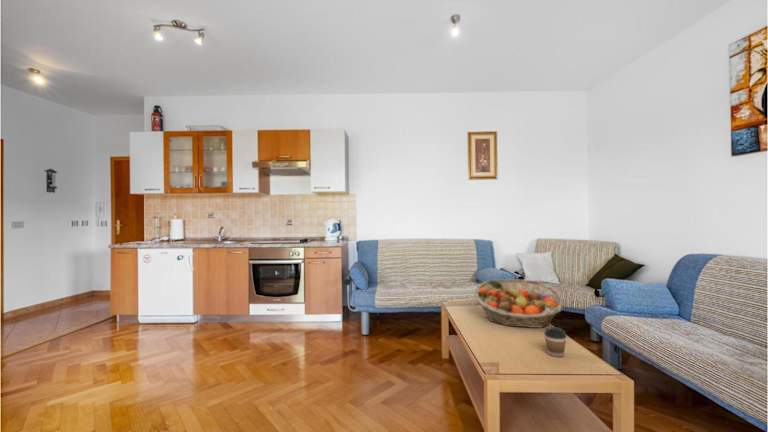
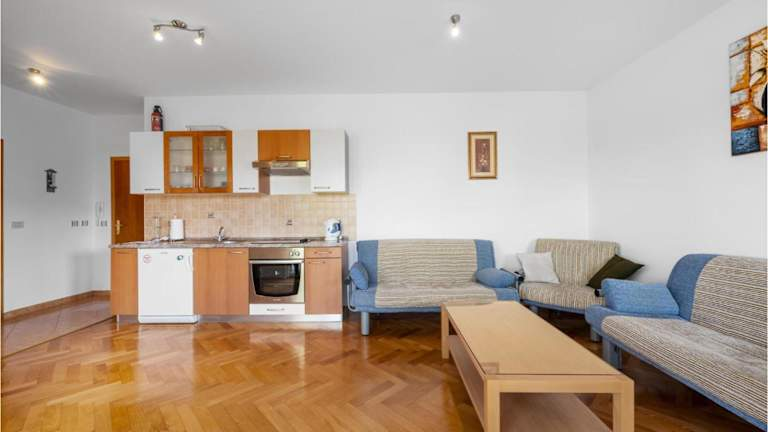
- coffee cup [543,326,568,358]
- fruit basket [474,278,566,329]
